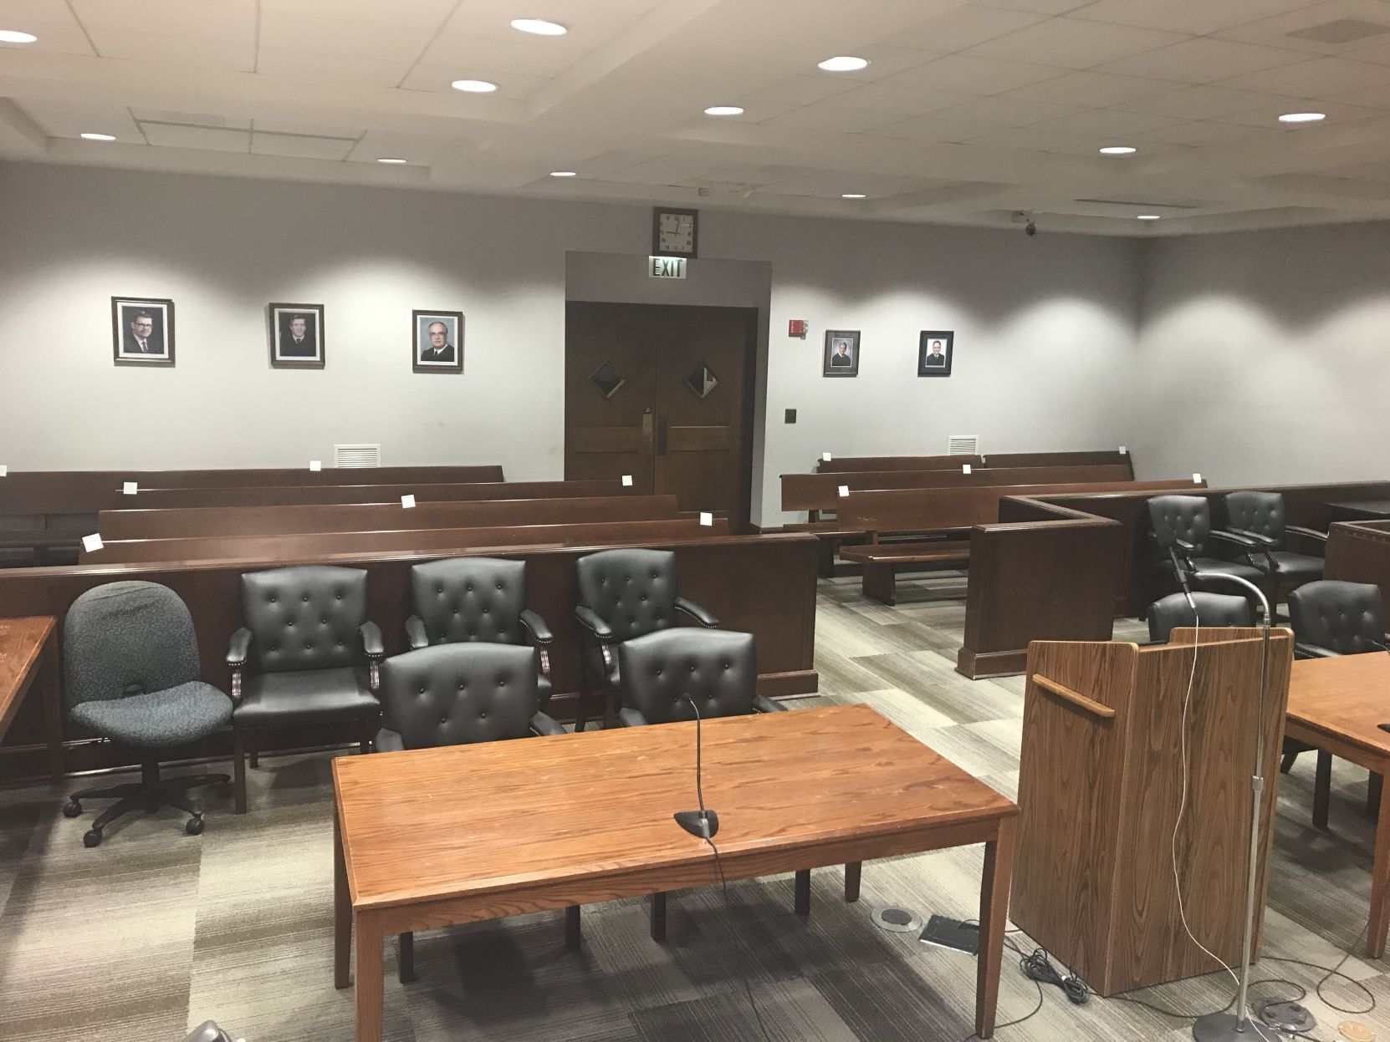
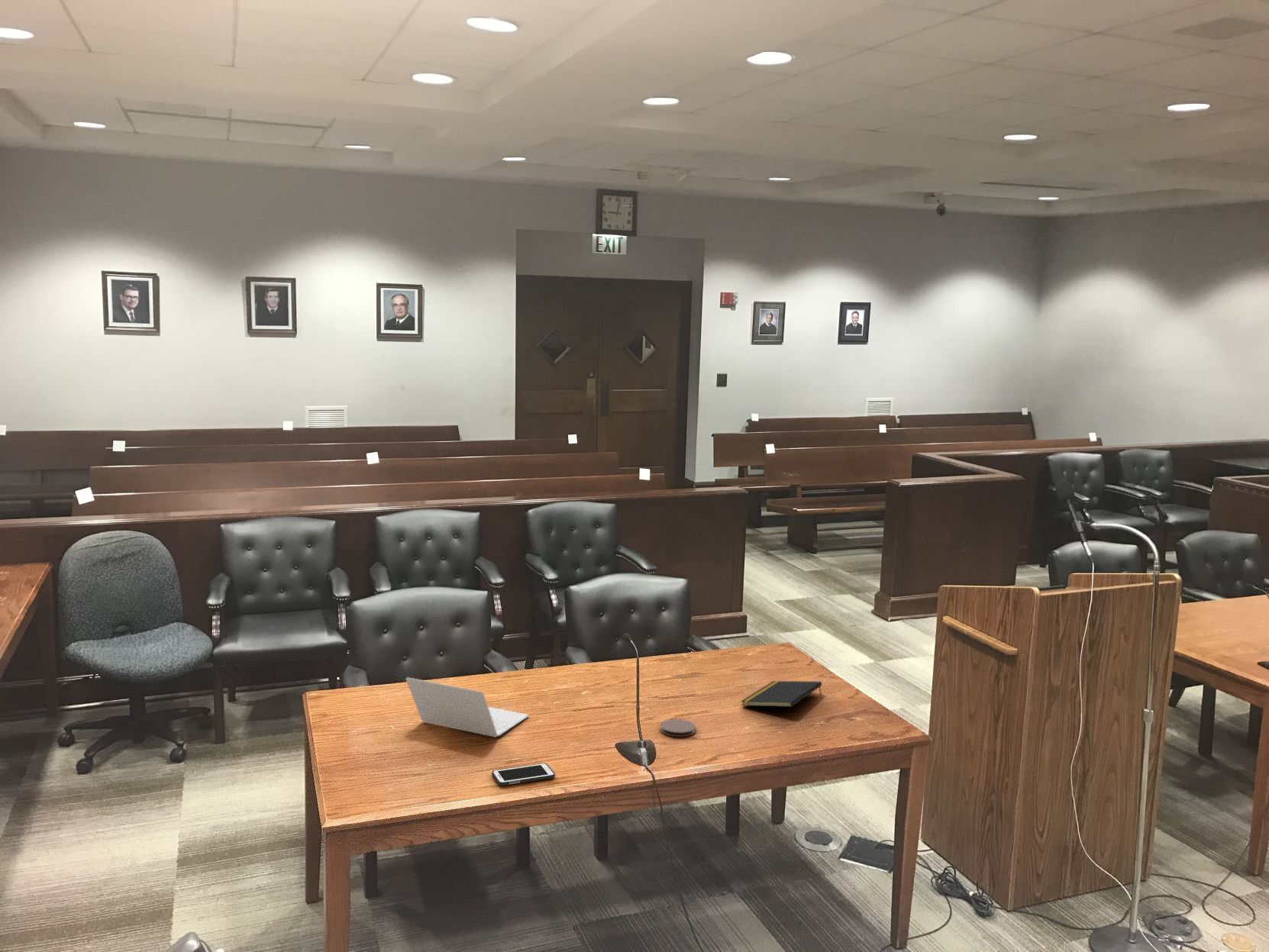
+ cell phone [491,763,556,786]
+ laptop [405,676,529,738]
+ coaster [660,718,696,737]
+ notepad [740,680,822,708]
